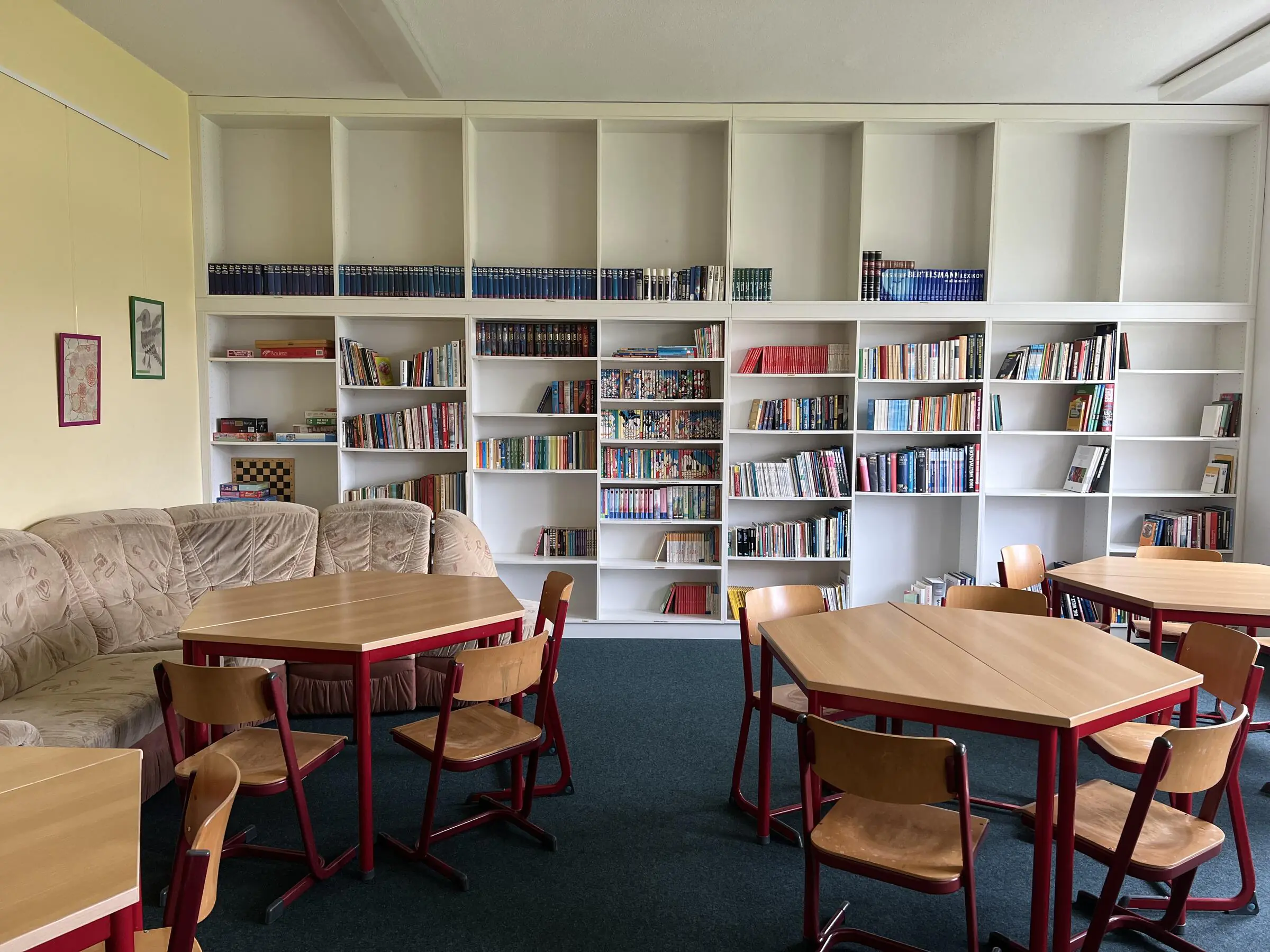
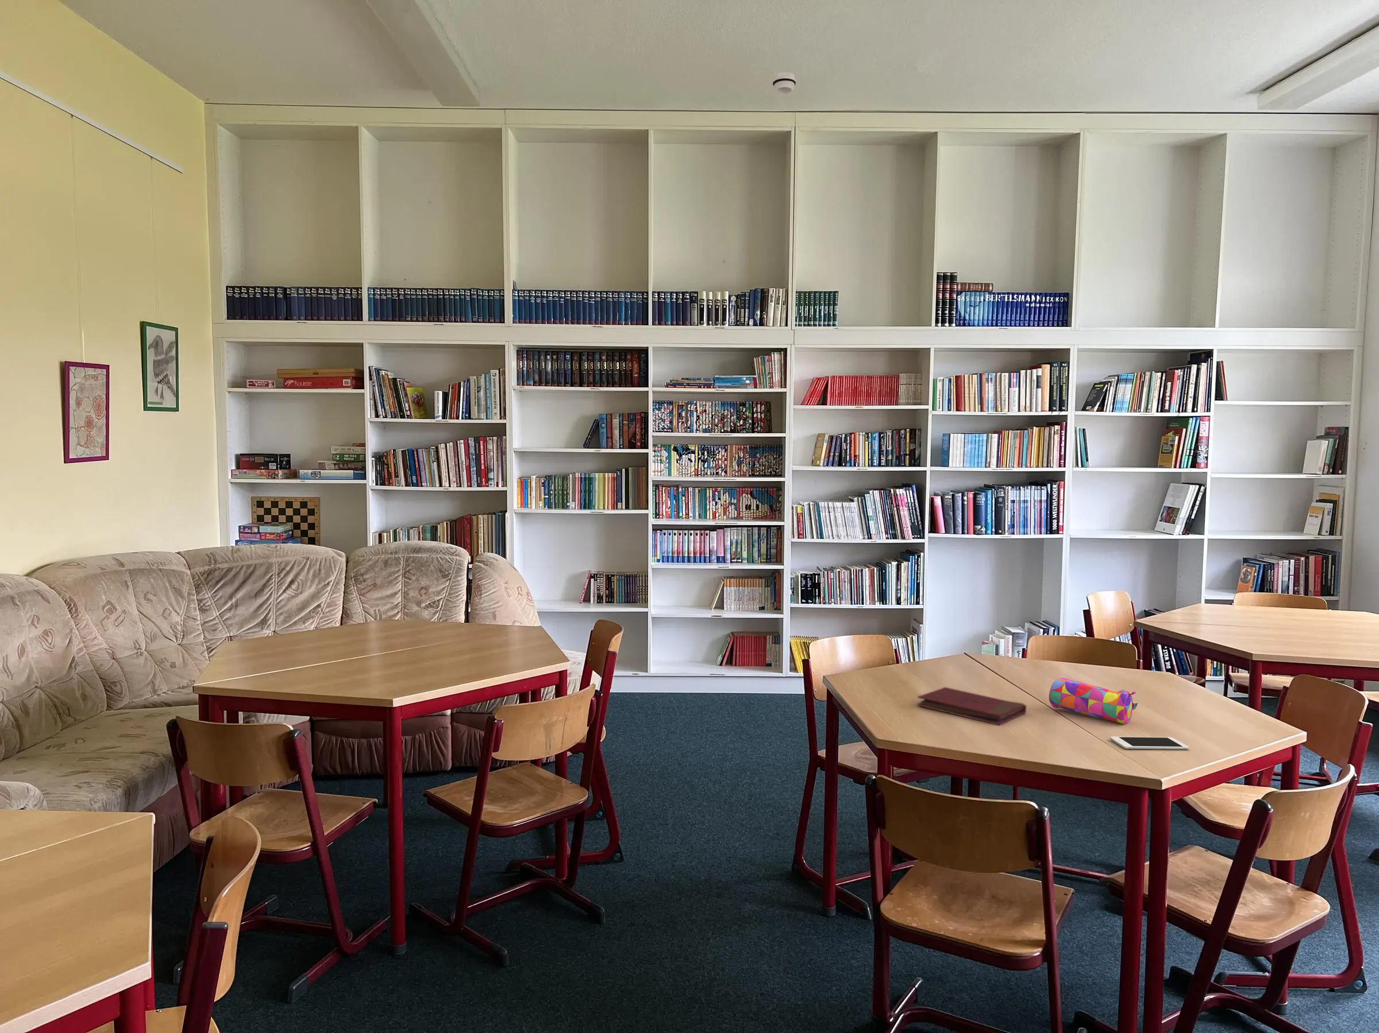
+ cell phone [1110,736,1190,750]
+ smoke detector [772,72,797,94]
+ pencil case [1049,677,1138,724]
+ book [916,687,1027,726]
